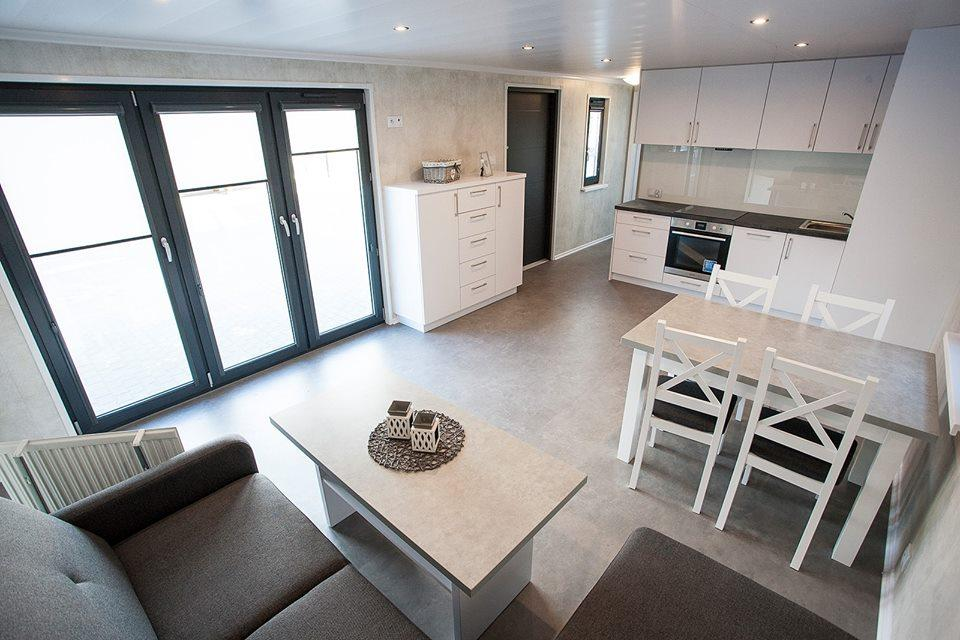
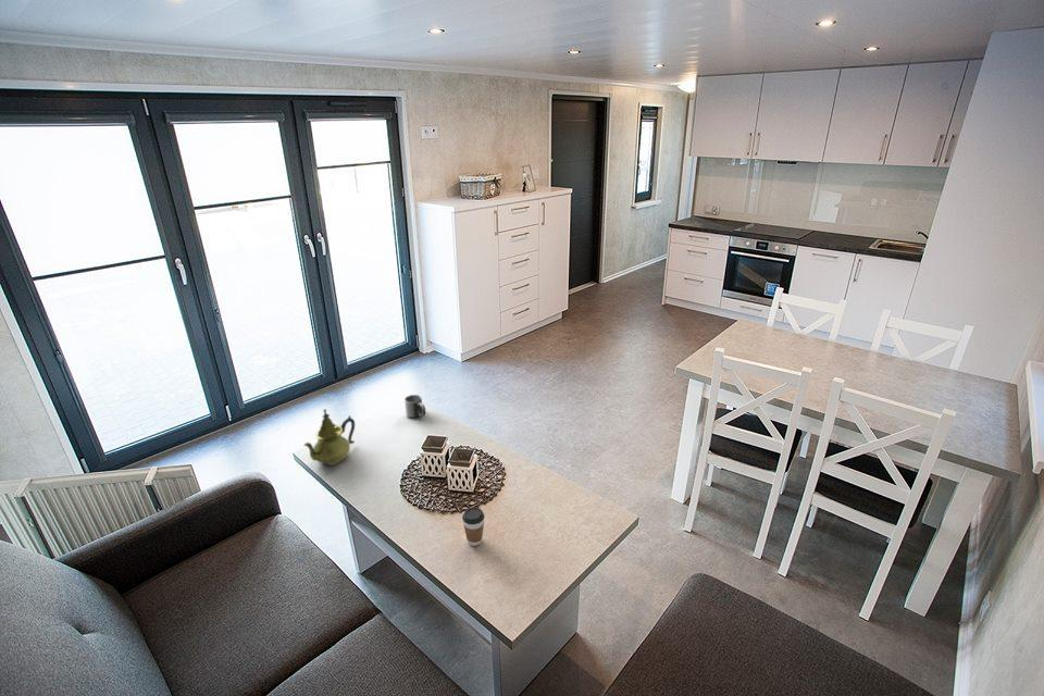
+ teapot [302,408,356,467]
+ mug [403,394,426,419]
+ coffee cup [461,507,485,547]
